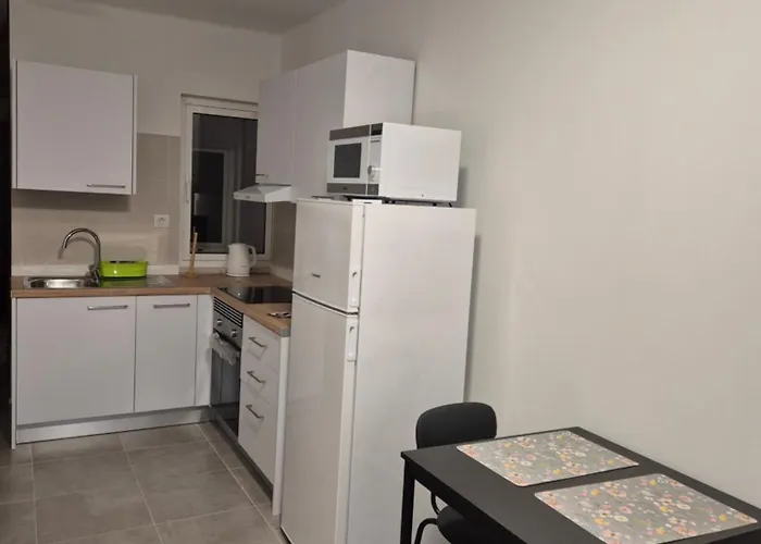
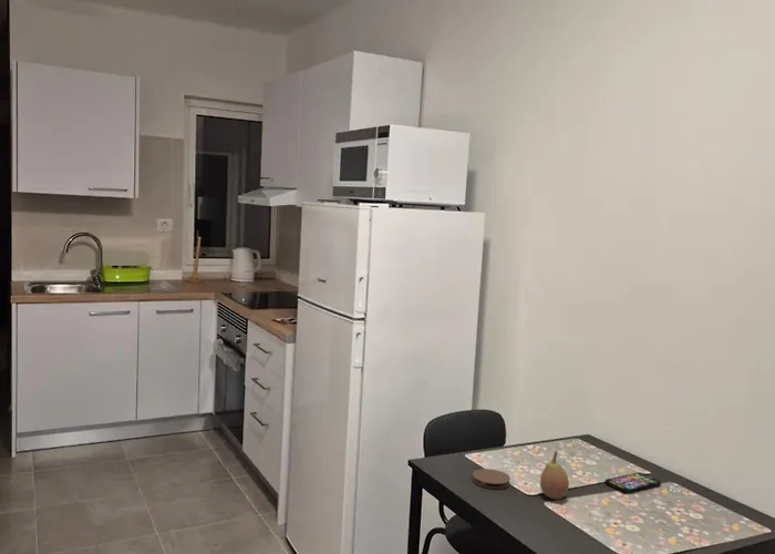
+ smartphone [604,471,662,494]
+ fruit [539,450,570,500]
+ coaster [472,468,512,490]
